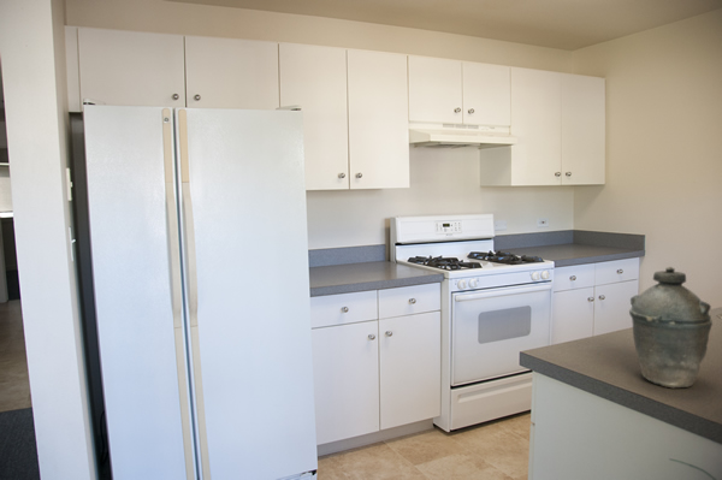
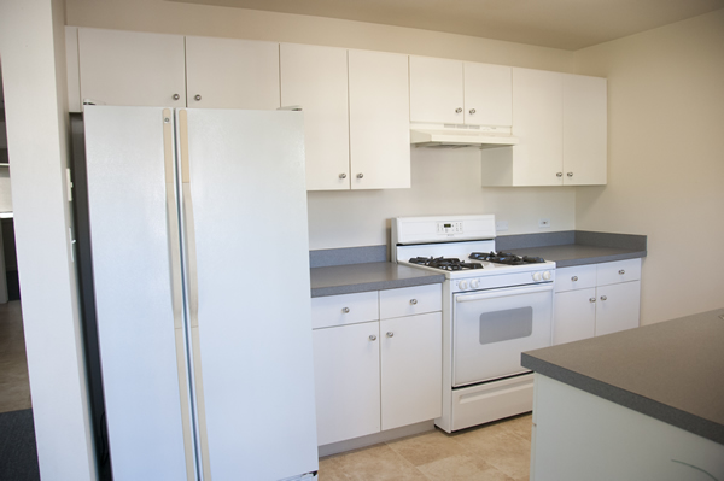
- kettle [628,266,714,390]
